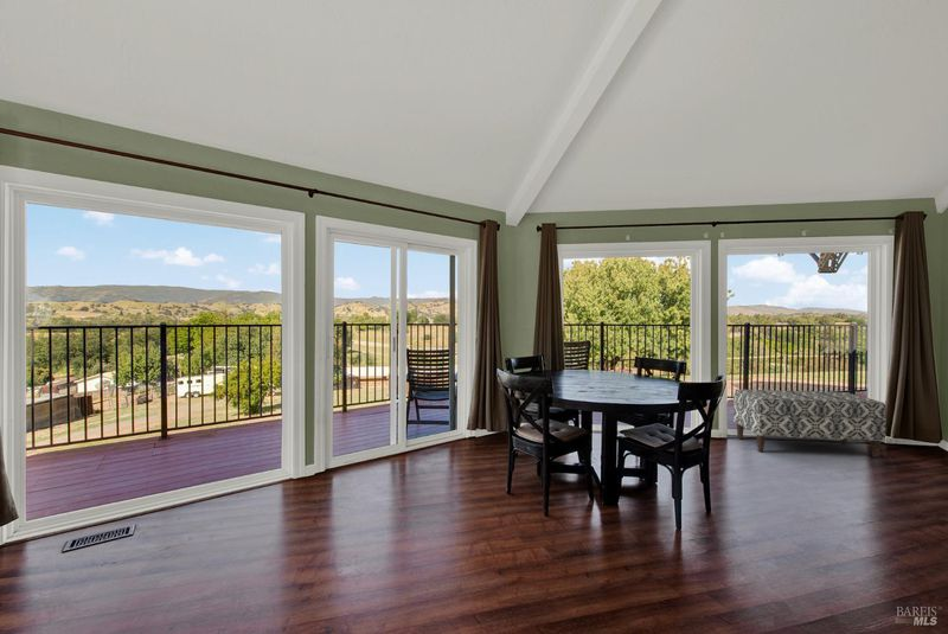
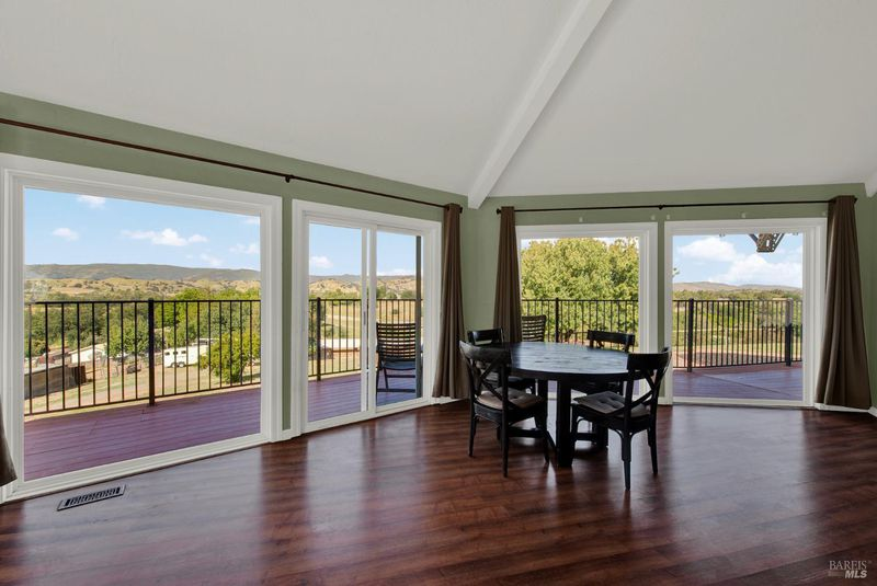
- bench [732,389,888,459]
